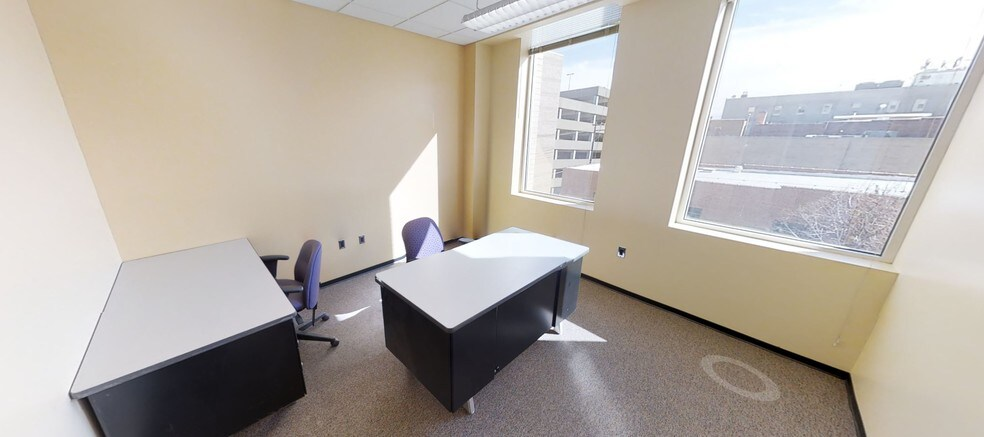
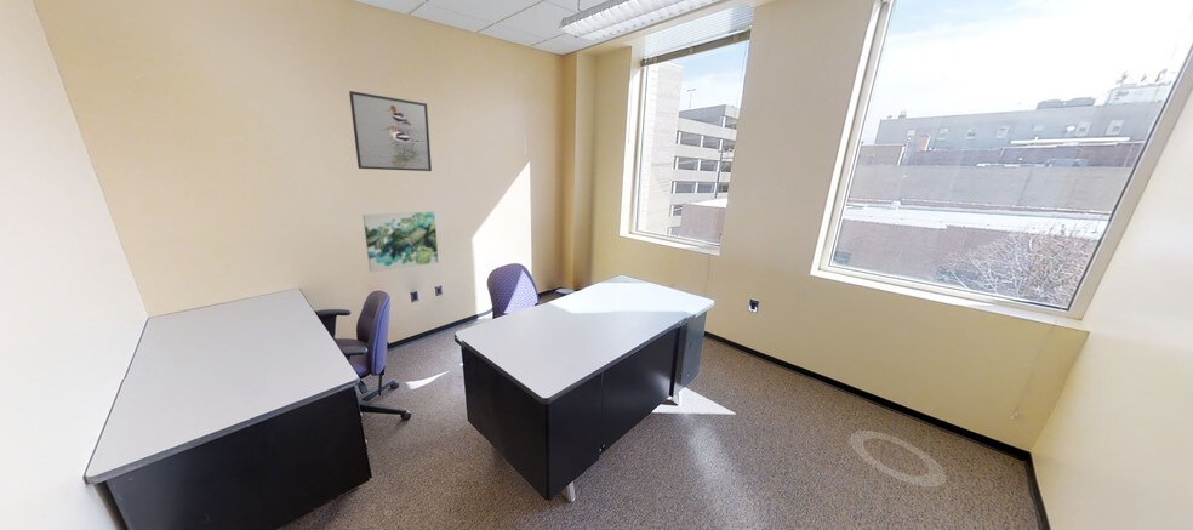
+ wall art [361,211,439,273]
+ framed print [348,90,433,172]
